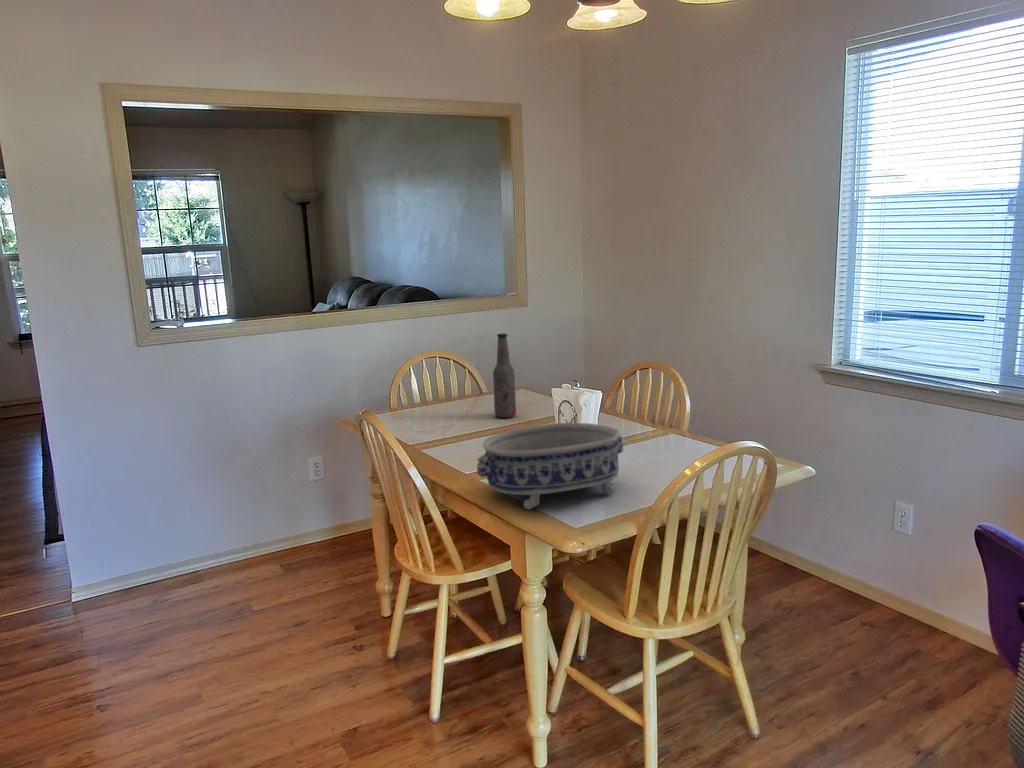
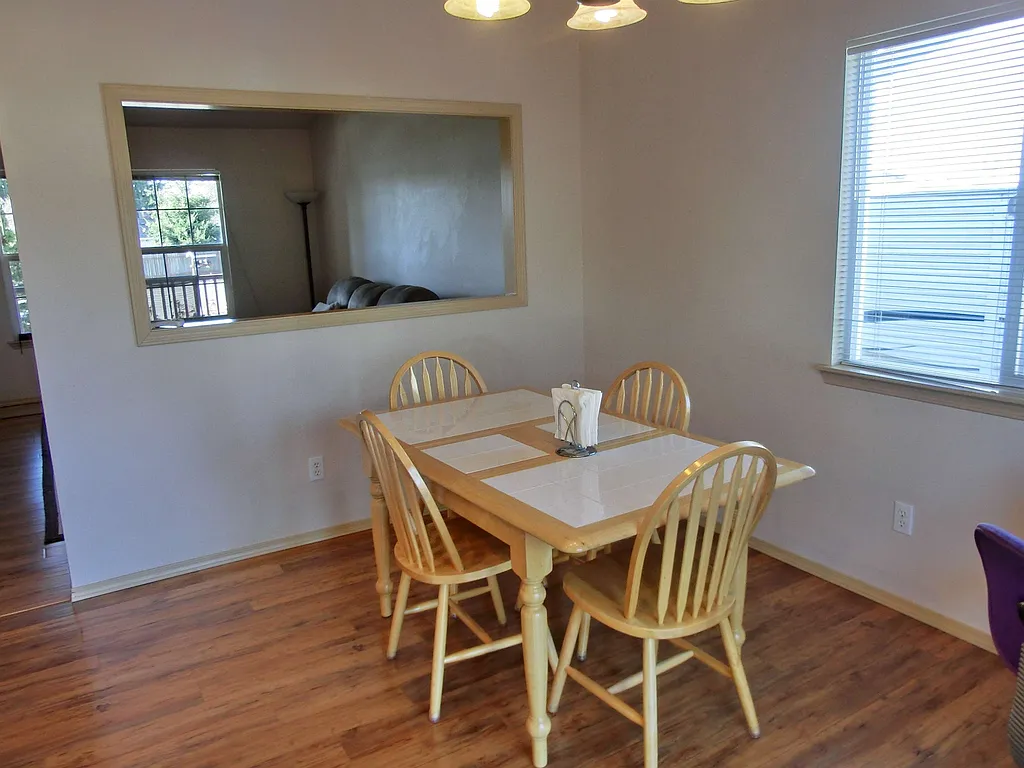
- decorative bowl [476,422,625,511]
- bottle [492,333,517,419]
